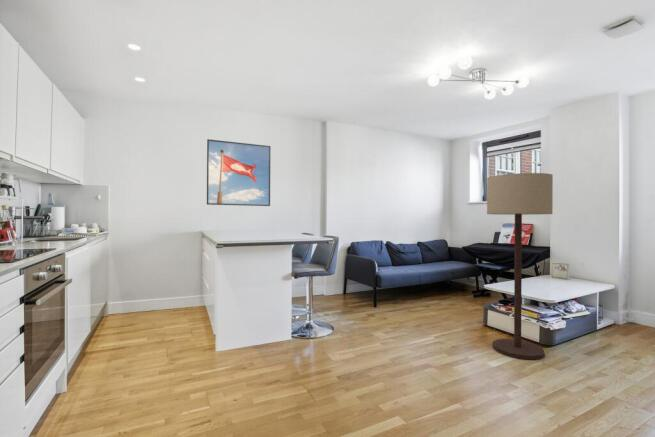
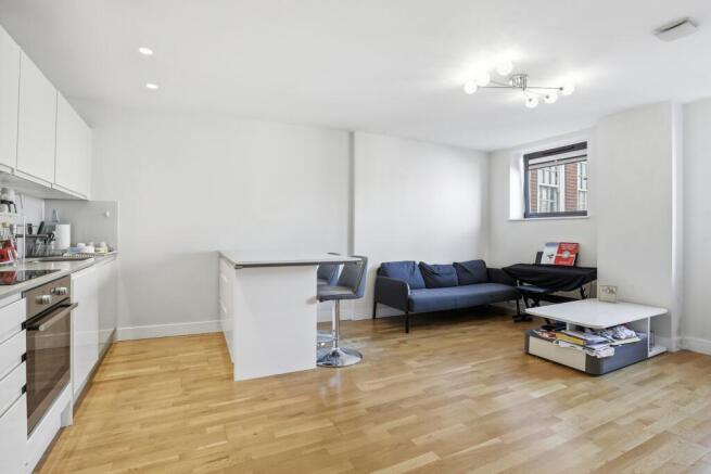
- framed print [206,138,271,207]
- floor lamp [486,172,554,360]
